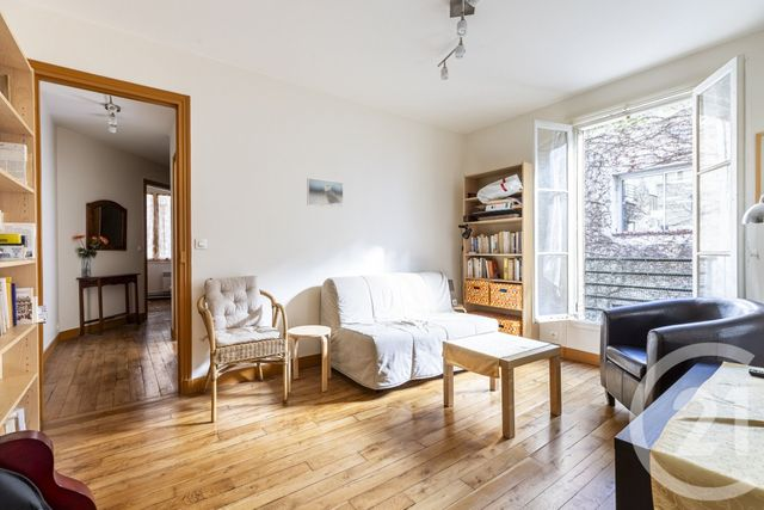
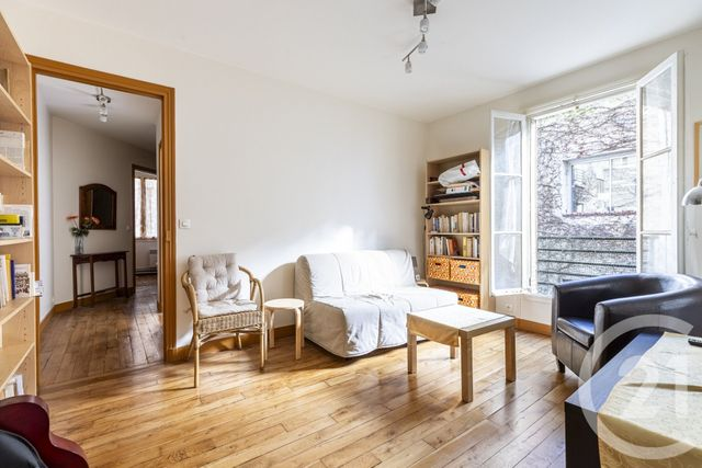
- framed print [306,177,345,209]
